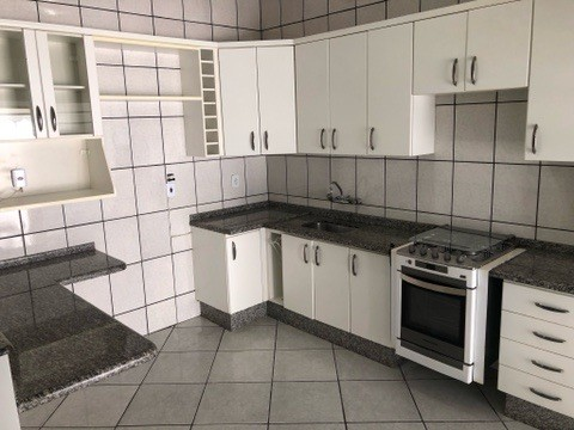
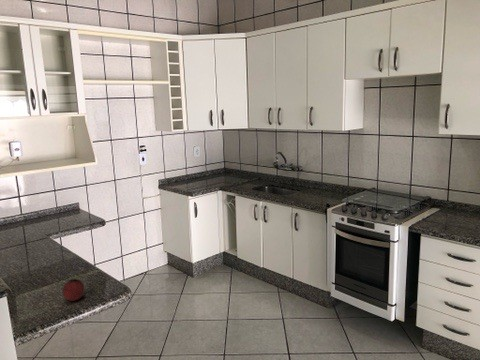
+ fruit [62,275,85,302]
